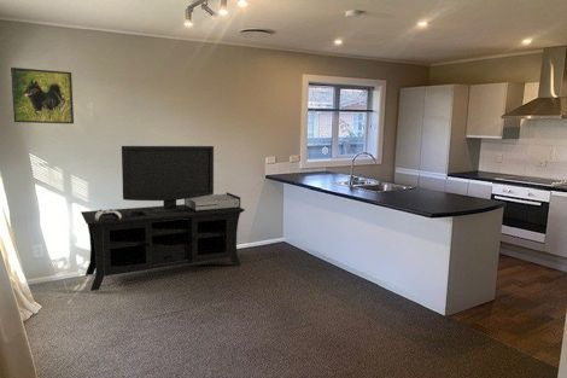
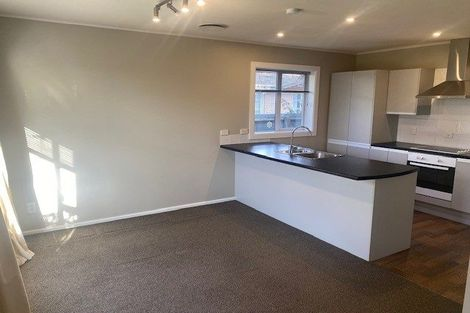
- media console [80,145,246,292]
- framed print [10,66,75,124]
